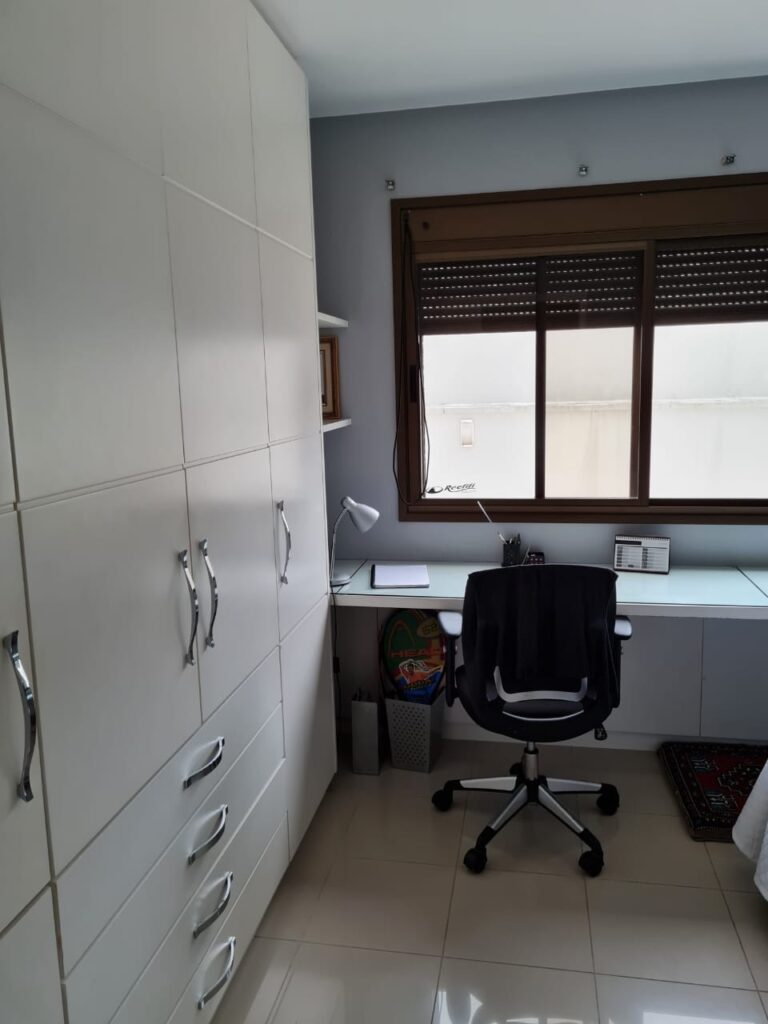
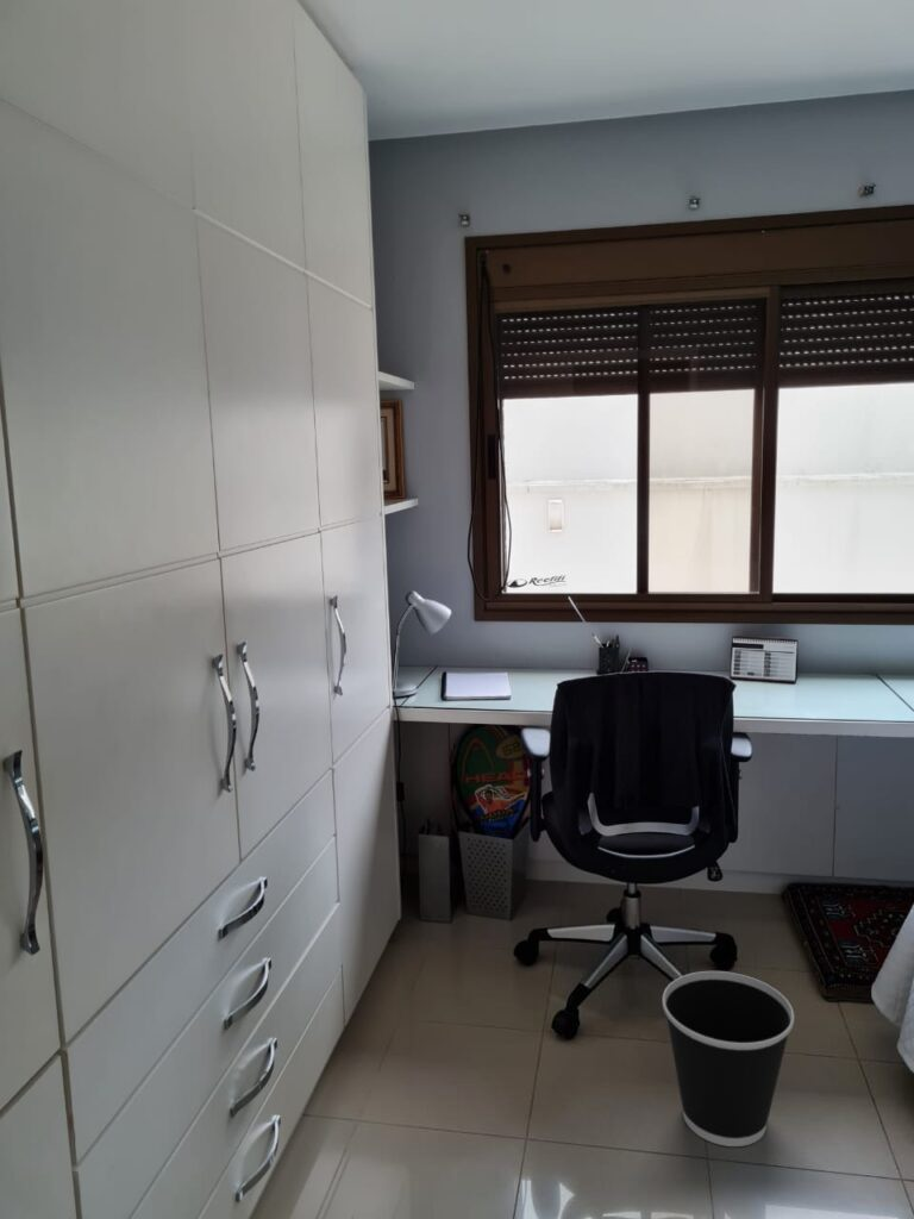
+ wastebasket [662,970,795,1148]
